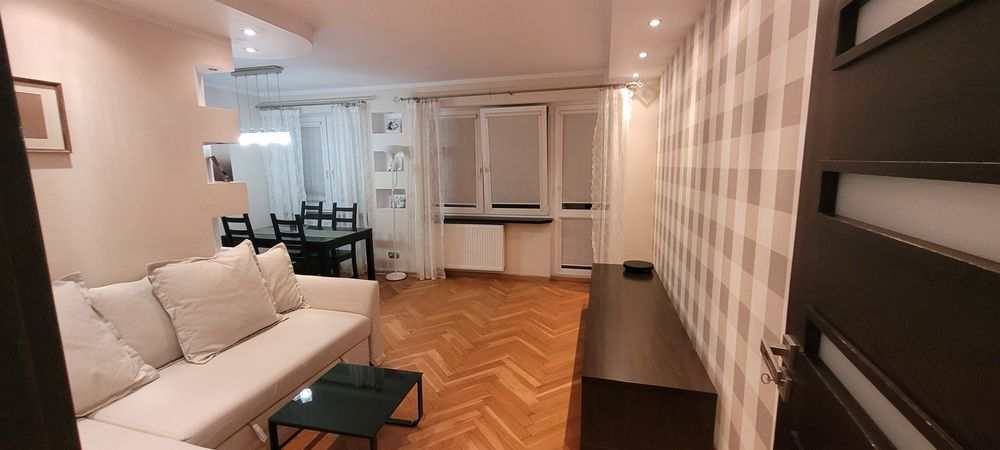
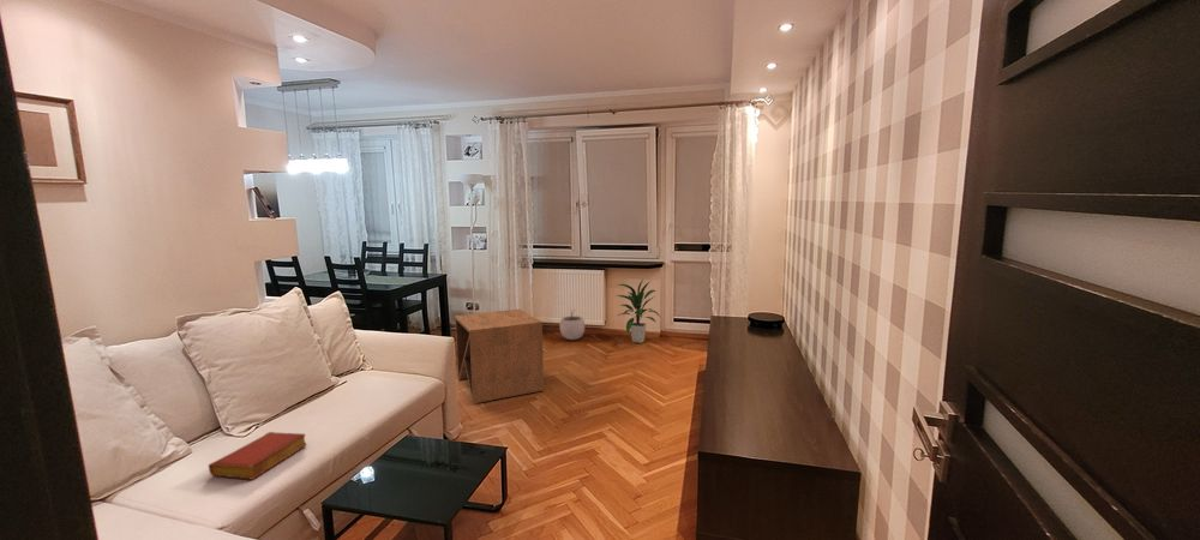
+ indoor plant [613,277,661,343]
+ plant pot [558,307,586,341]
+ side table [454,308,545,404]
+ book [208,431,308,481]
